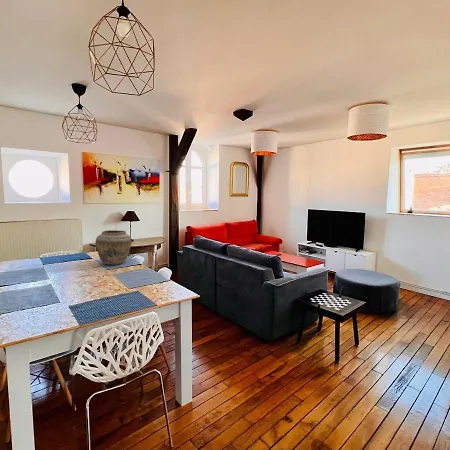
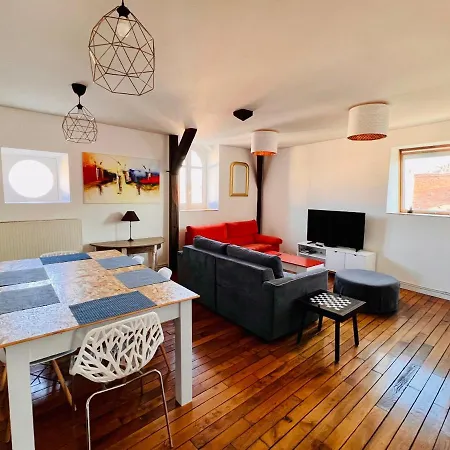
- vase [95,229,132,266]
